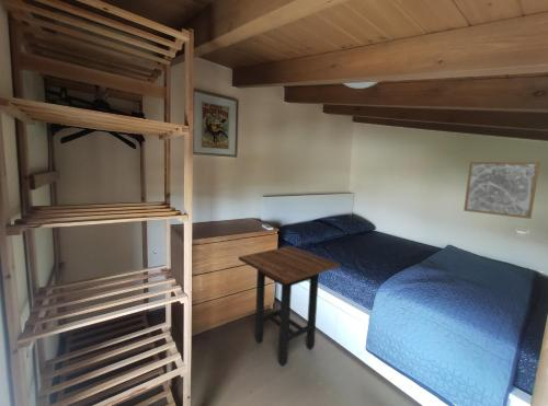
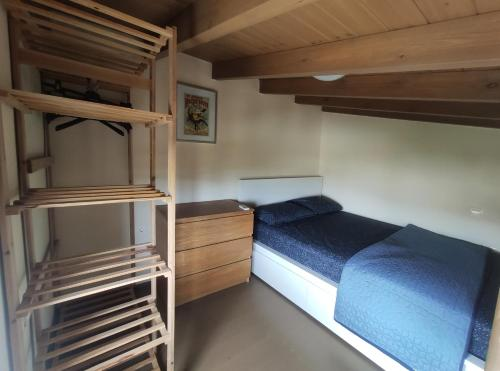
- side table [238,245,341,367]
- wall art [463,161,541,220]
